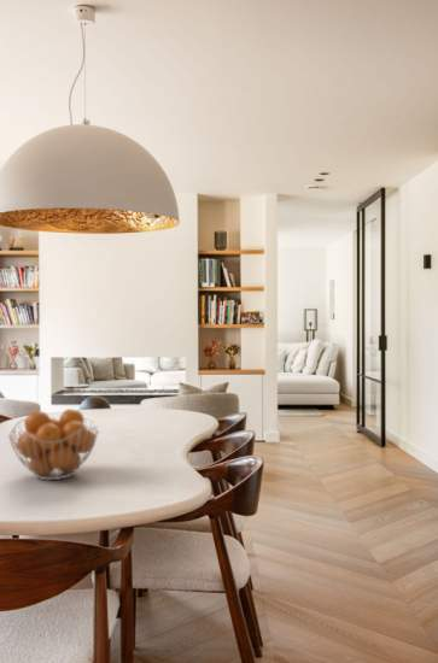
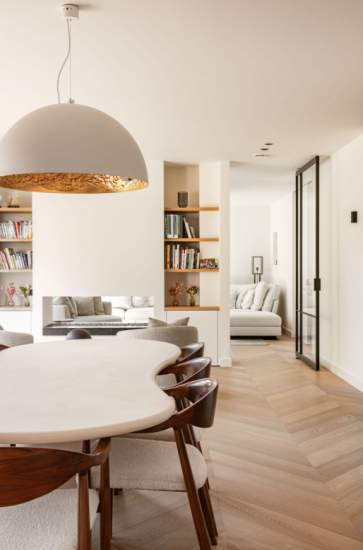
- fruit basket [7,407,100,481]
